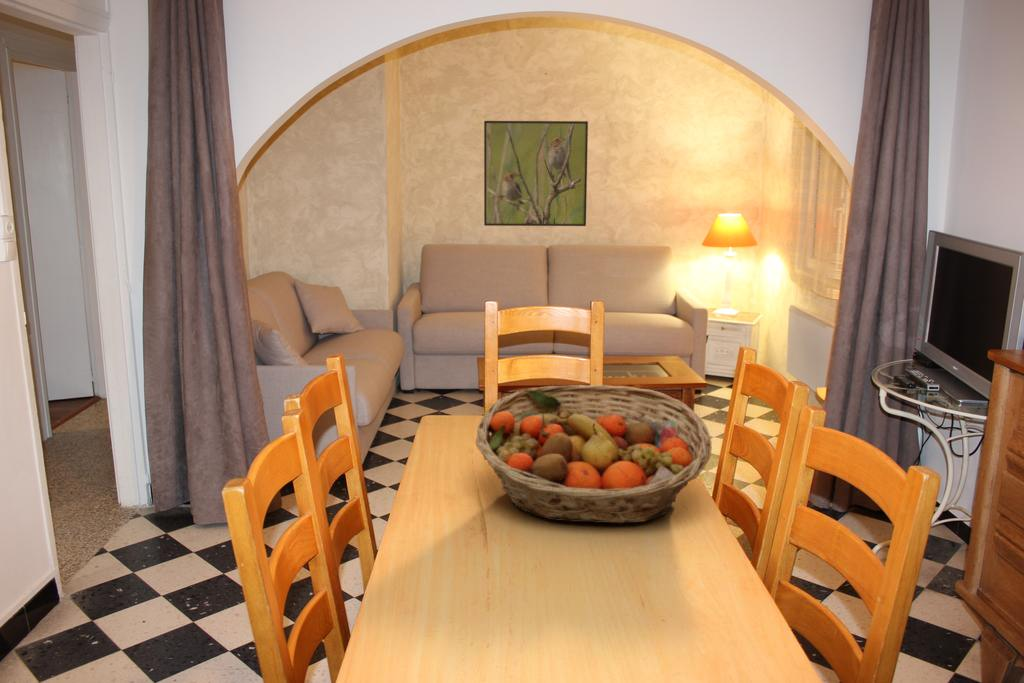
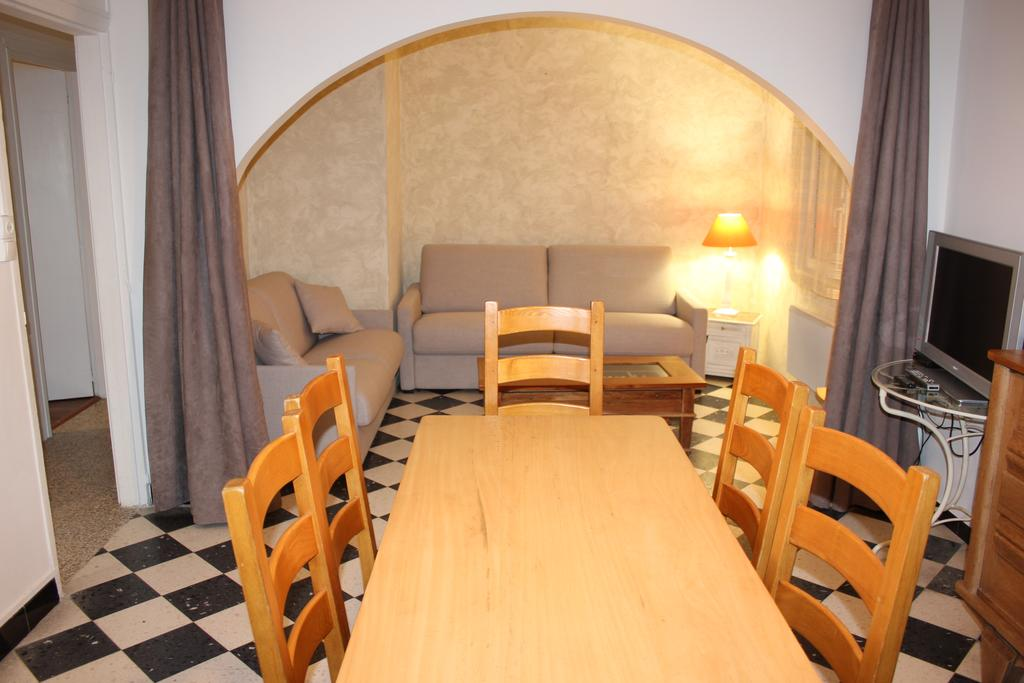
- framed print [483,120,589,227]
- fruit basket [475,384,713,525]
